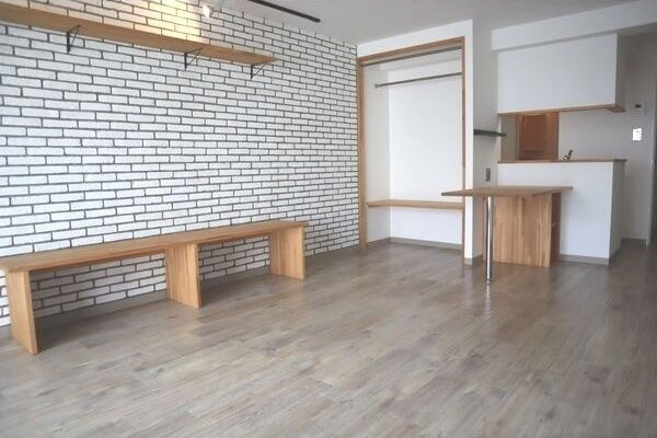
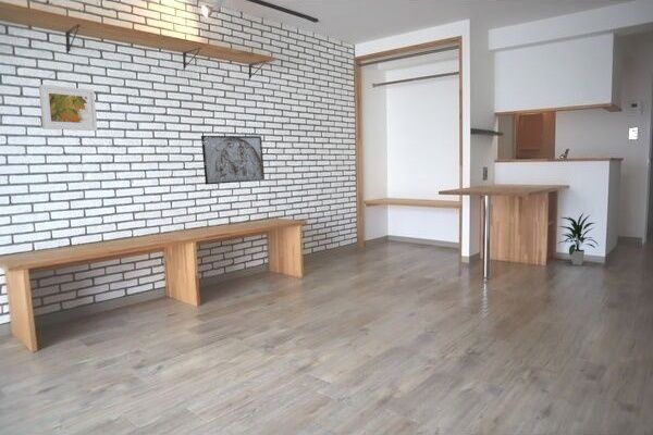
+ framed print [38,84,98,132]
+ indoor plant [556,212,600,266]
+ relief sculpture [200,135,266,186]
